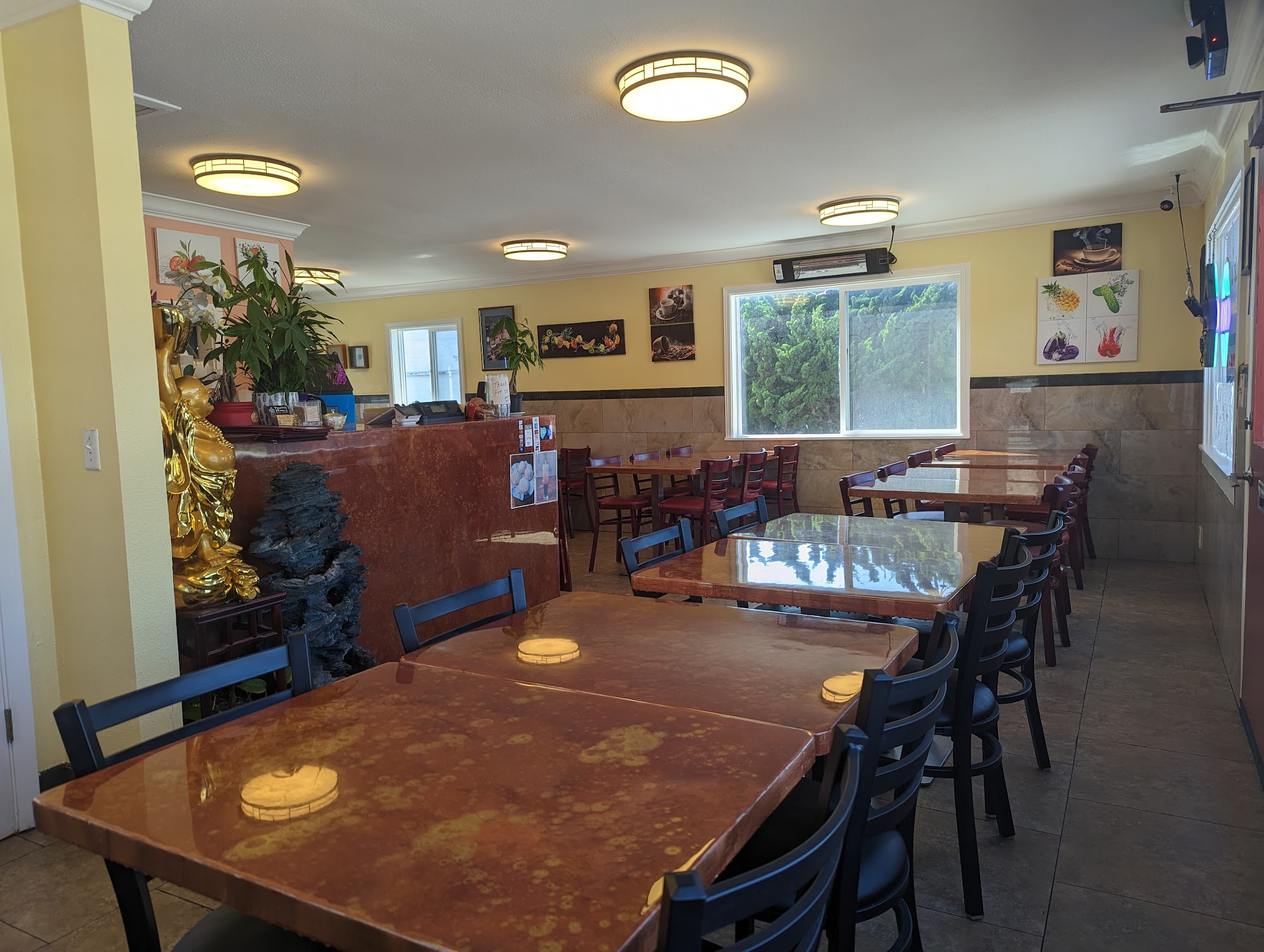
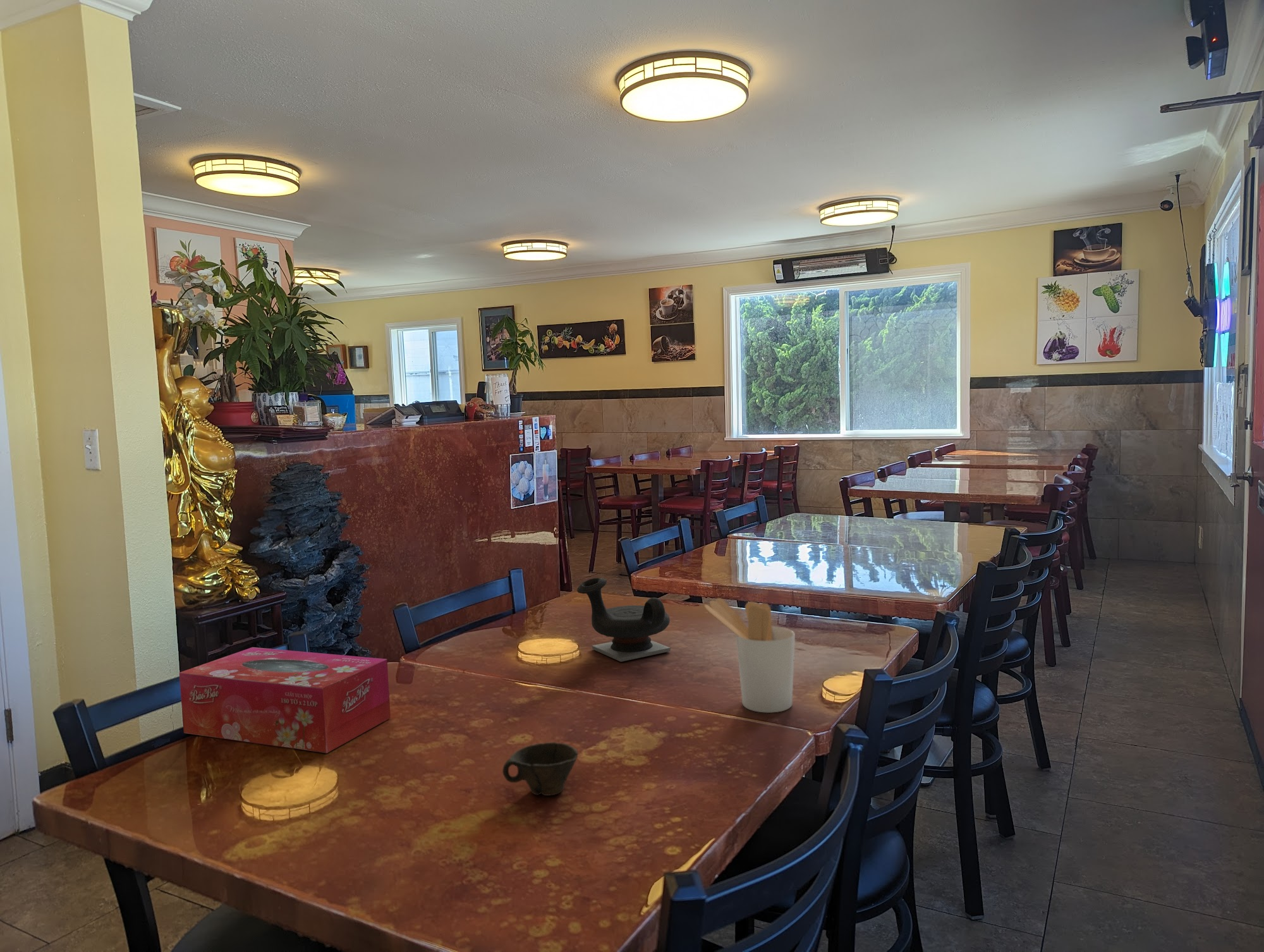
+ teapot [576,577,671,662]
+ utensil holder [703,597,796,714]
+ tissue box [179,647,391,754]
+ cup [502,741,579,796]
